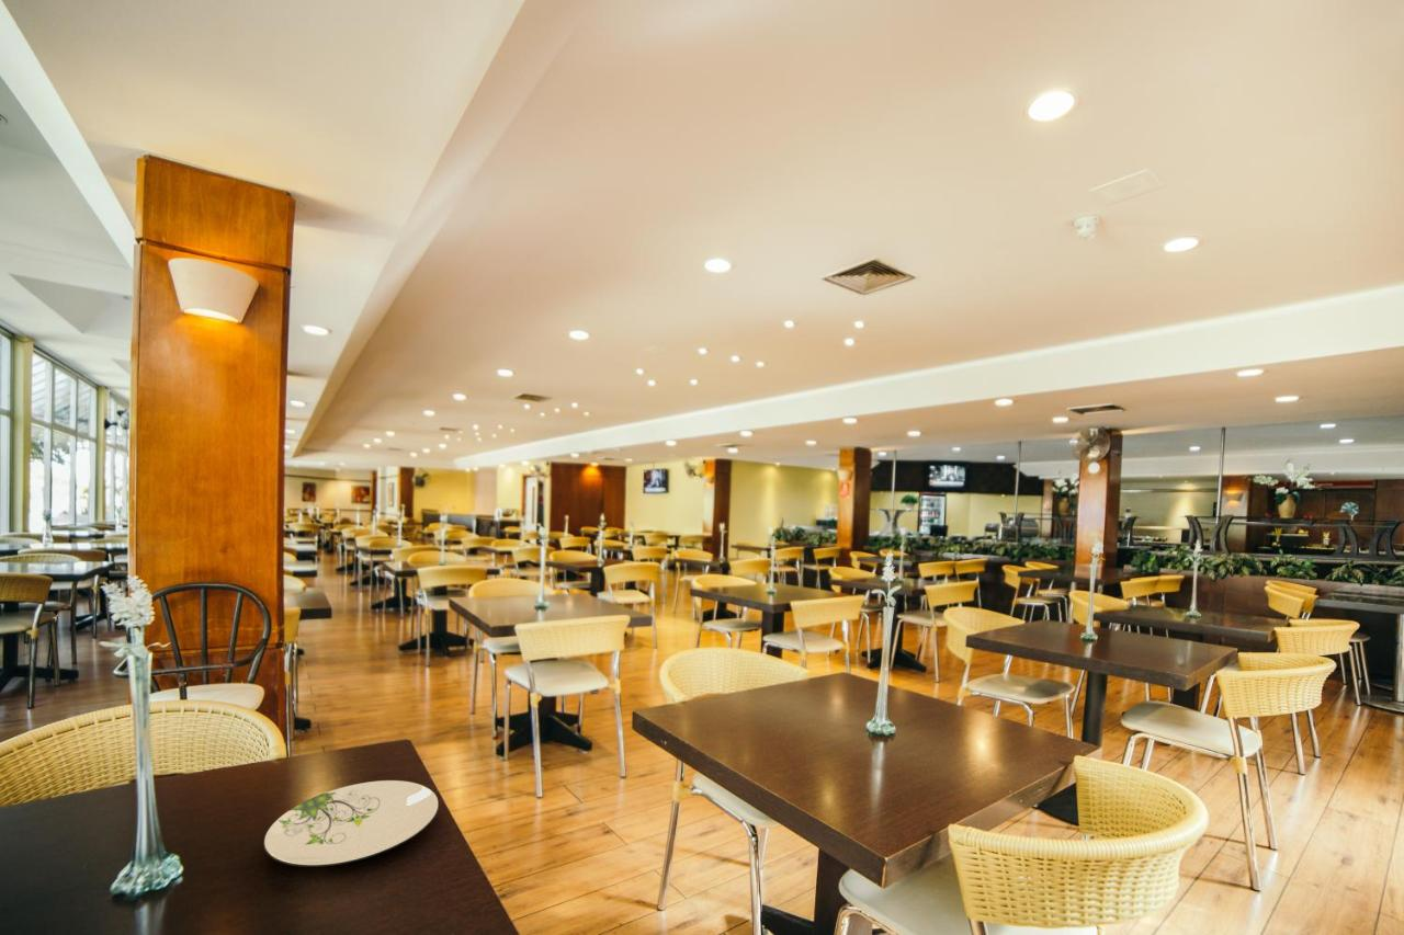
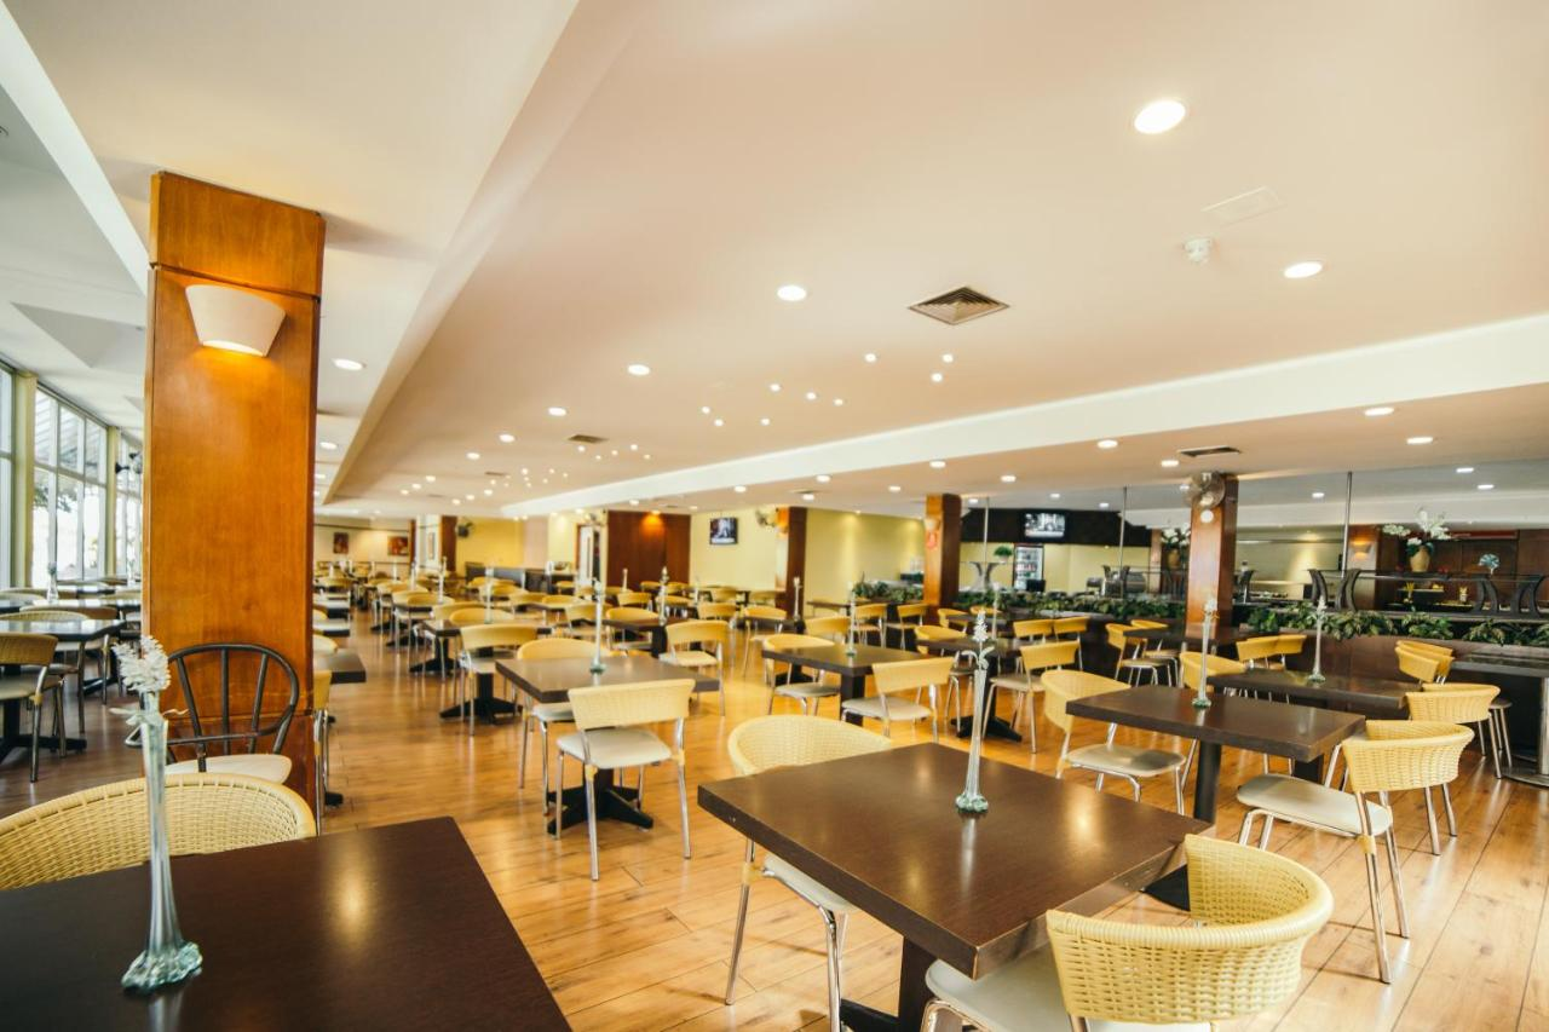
- plate [262,779,440,868]
